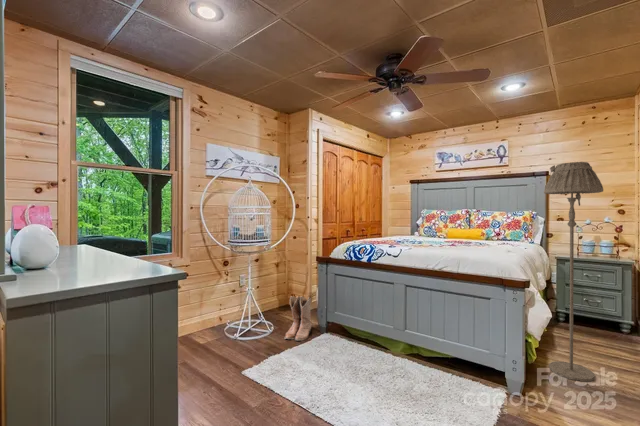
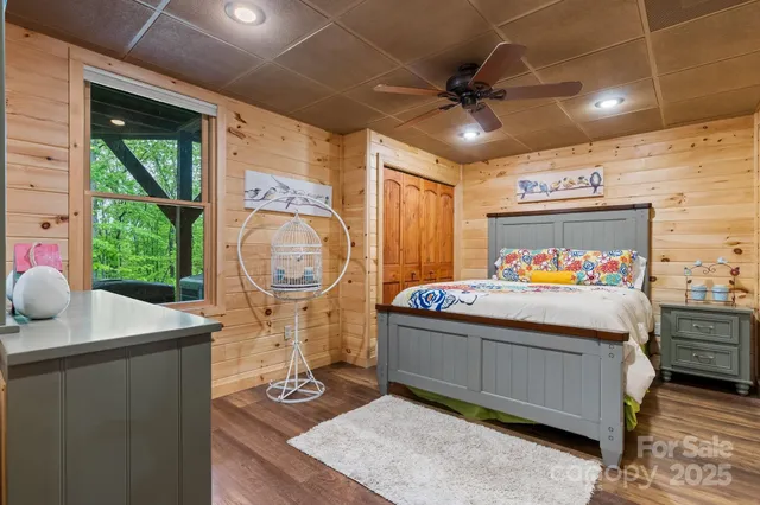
- floor lamp [543,161,604,382]
- boots [283,295,312,342]
